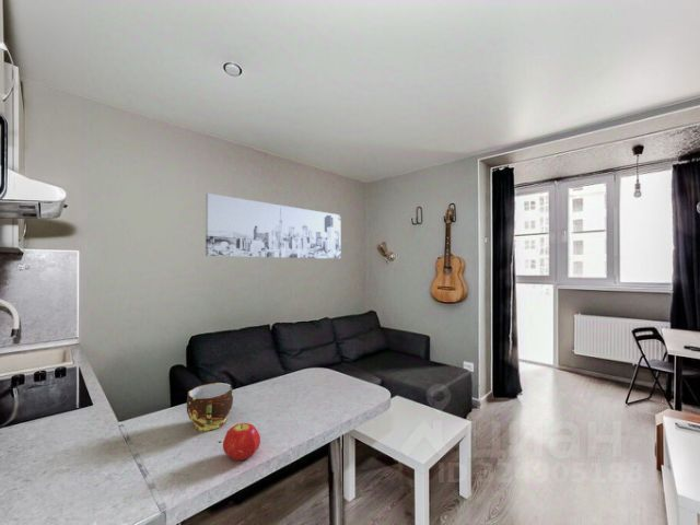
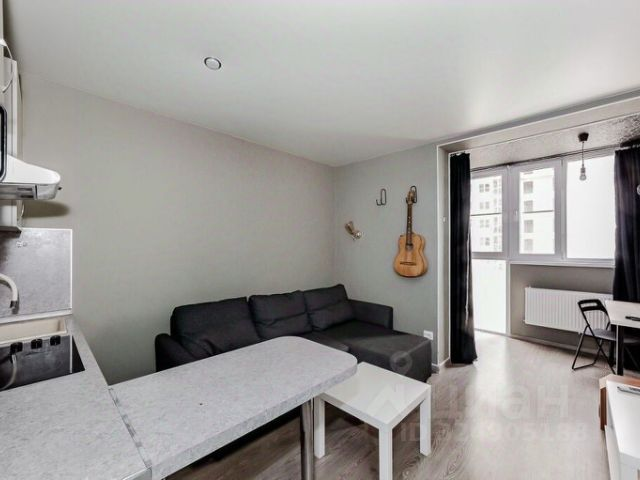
- cup [186,382,234,432]
- wall art [205,192,341,260]
- fruit [222,422,261,460]
